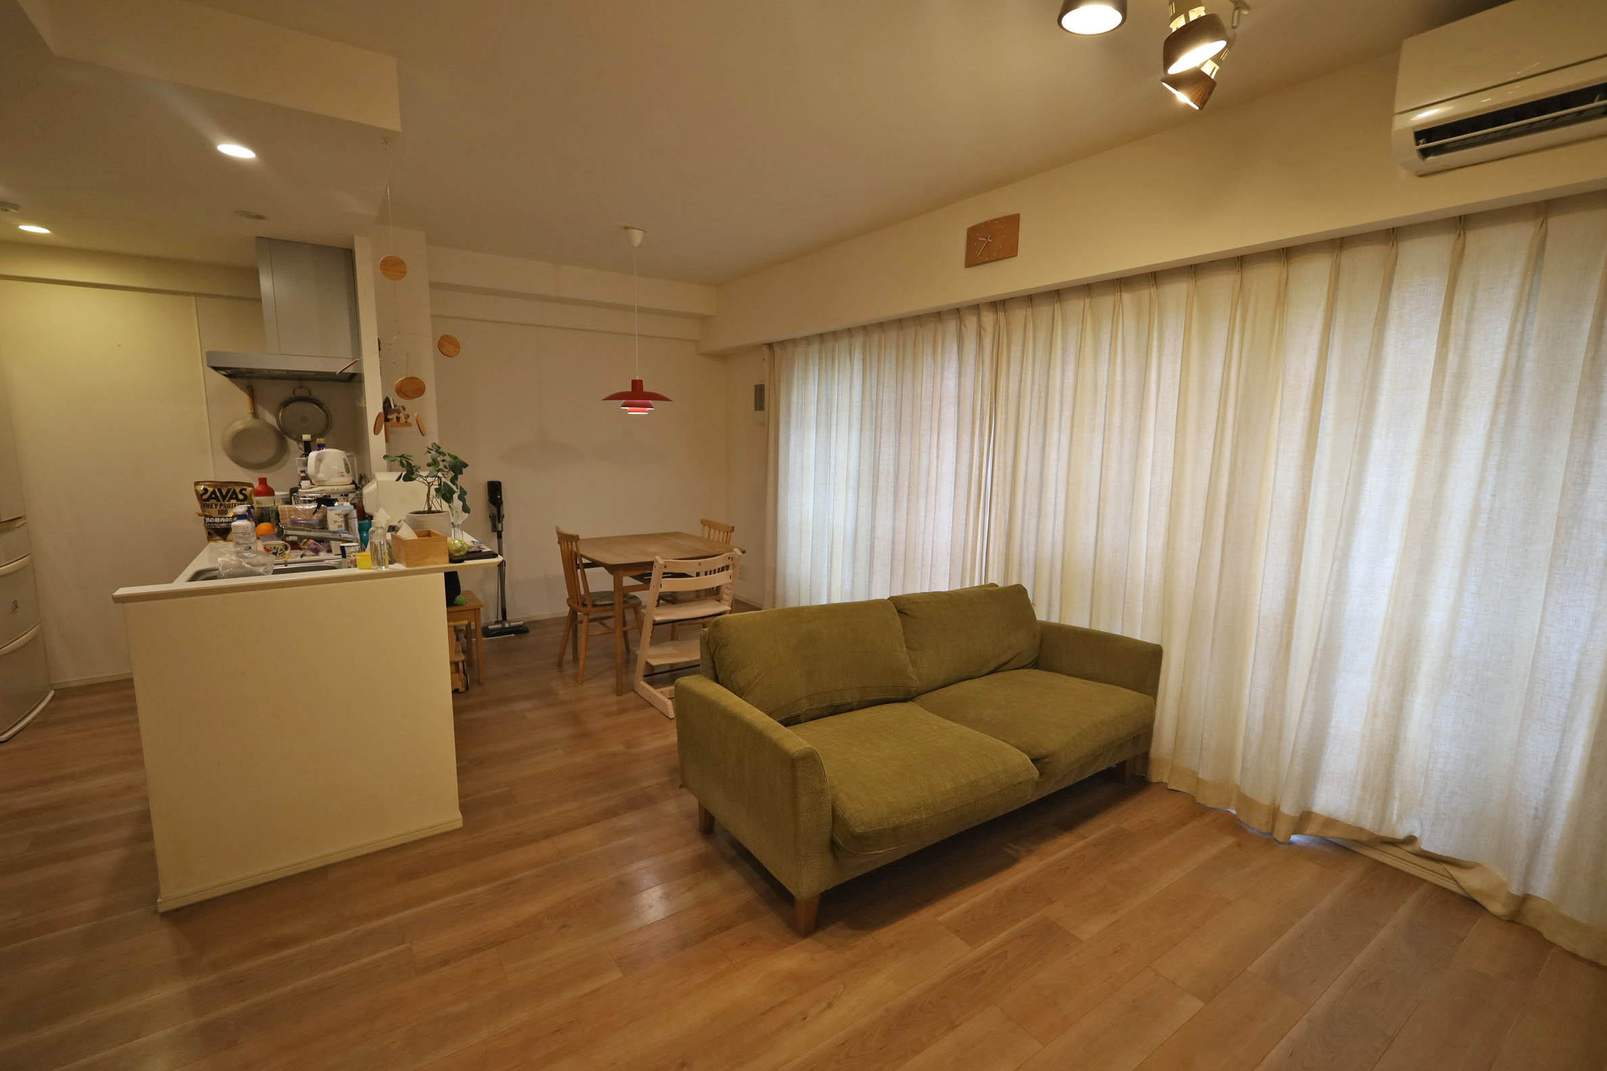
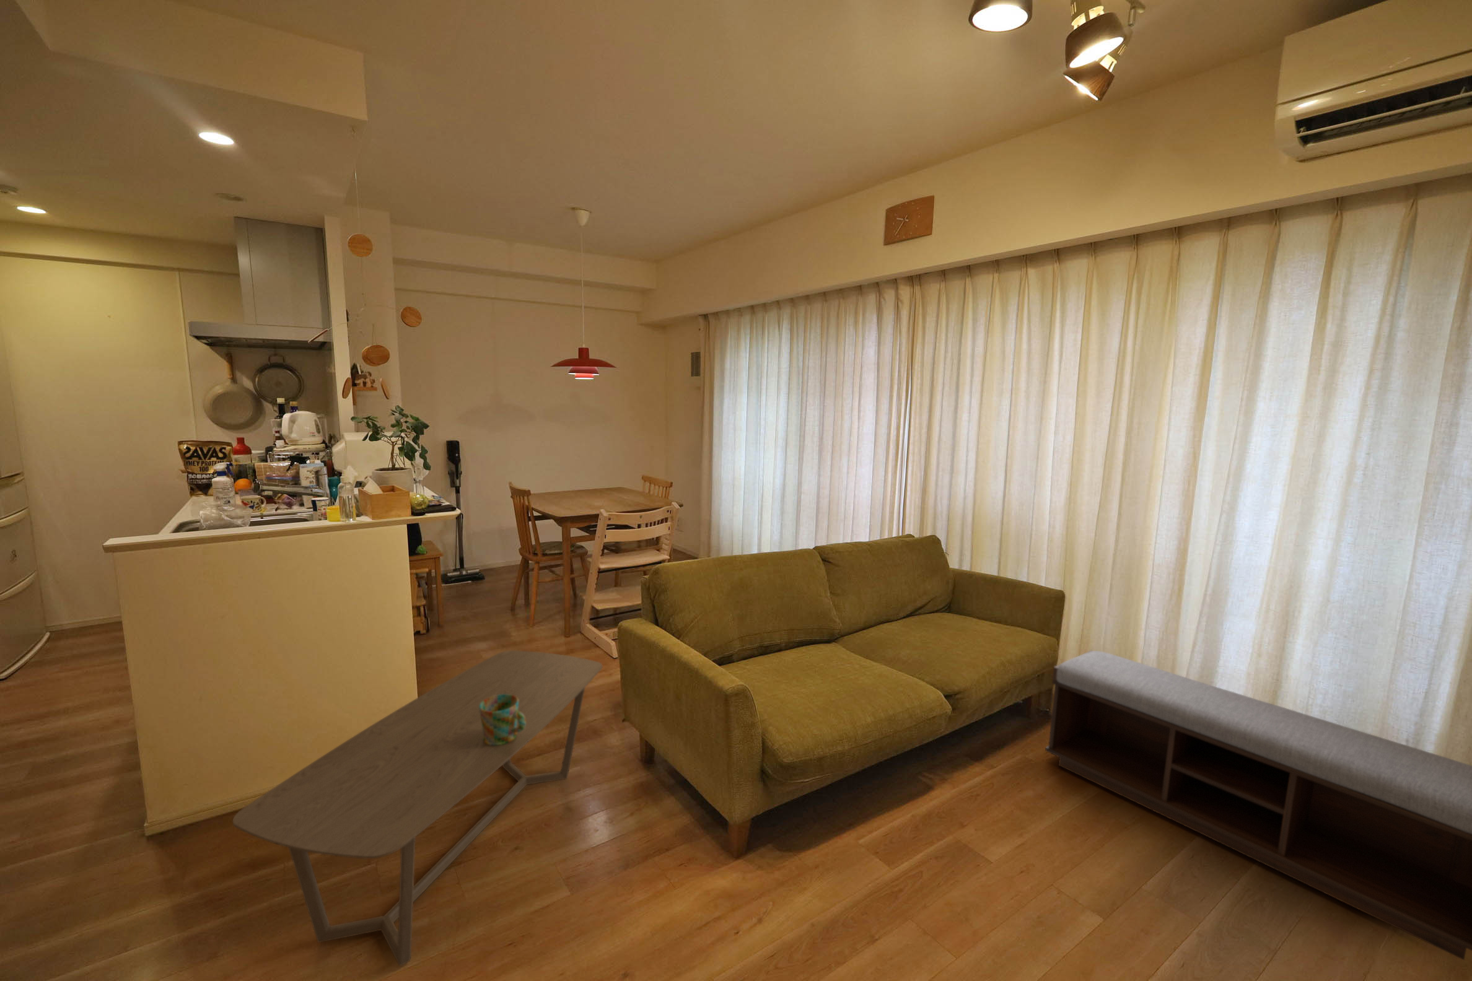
+ mug [479,694,526,746]
+ bench [1045,649,1472,960]
+ coffee table [232,649,602,967]
